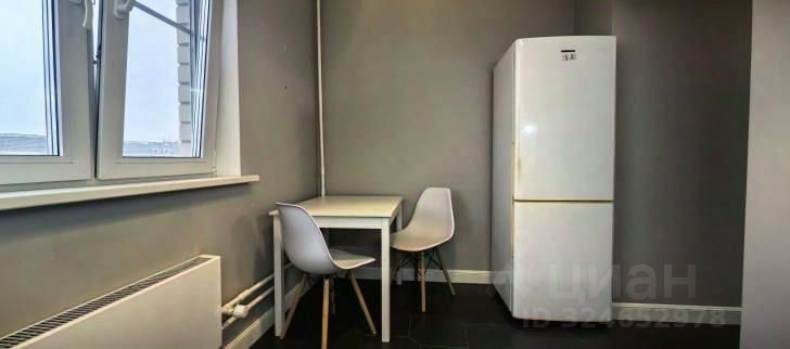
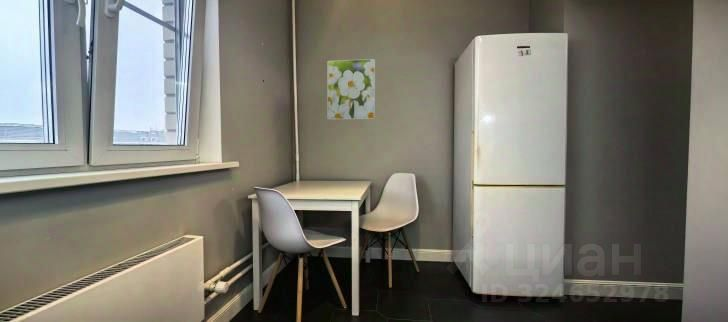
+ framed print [326,58,376,121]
